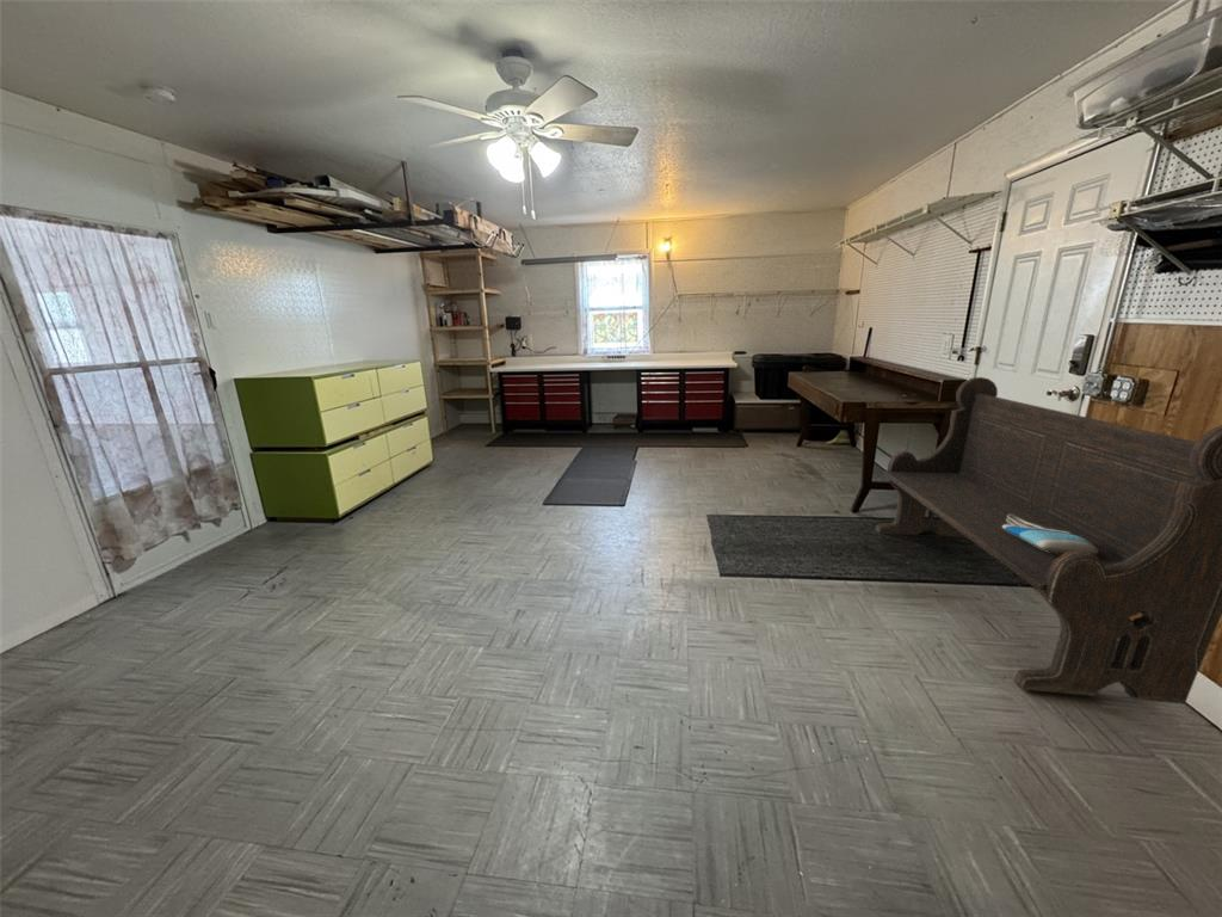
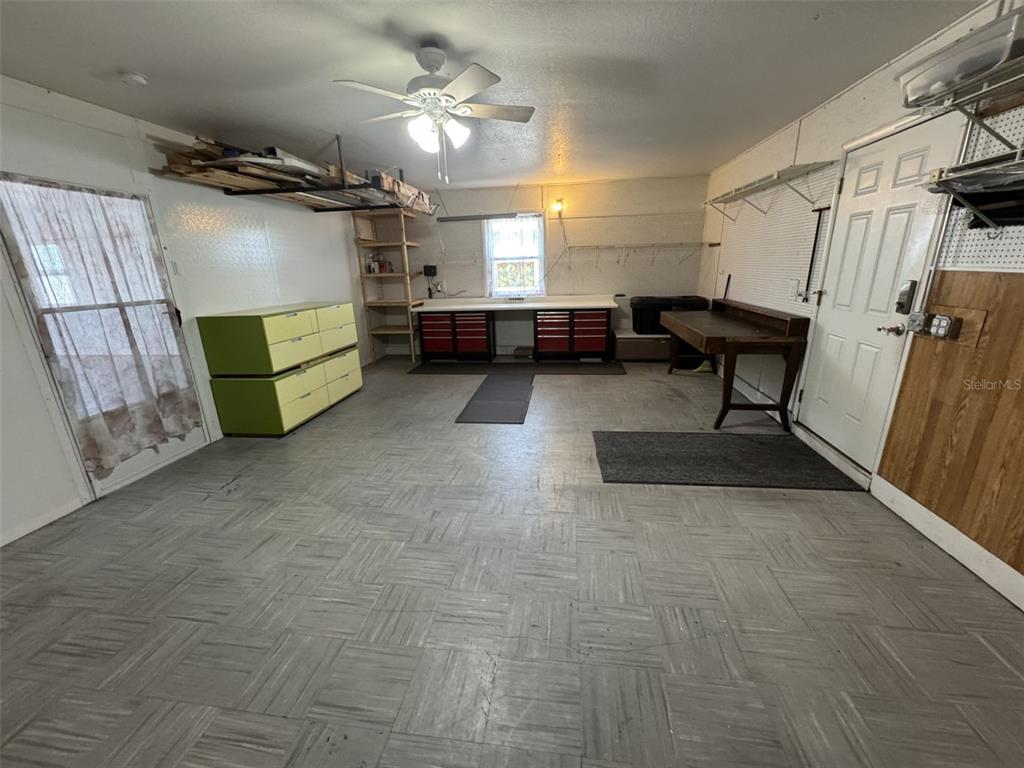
- bench [875,376,1222,706]
- tote bag [1002,515,1098,555]
